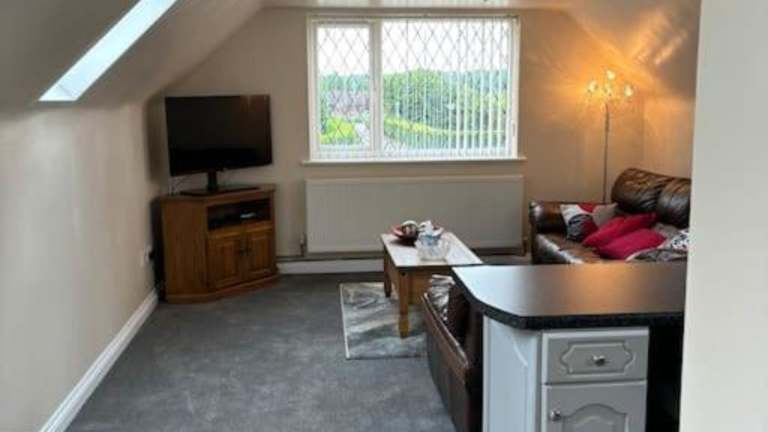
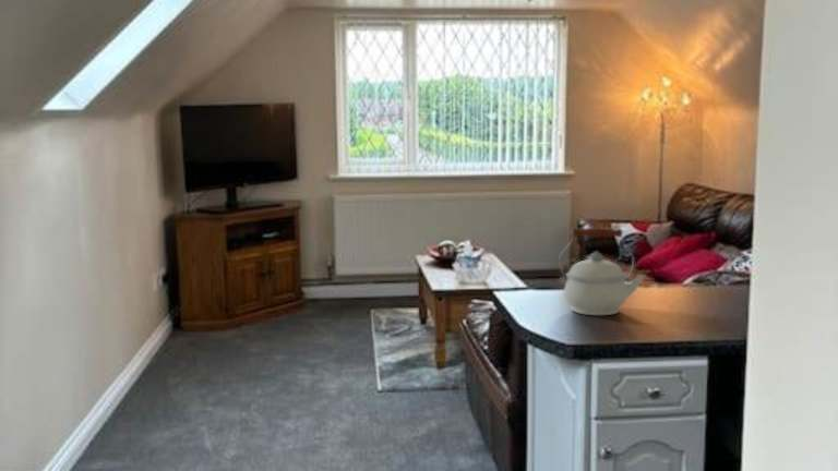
+ kettle [558,227,646,316]
